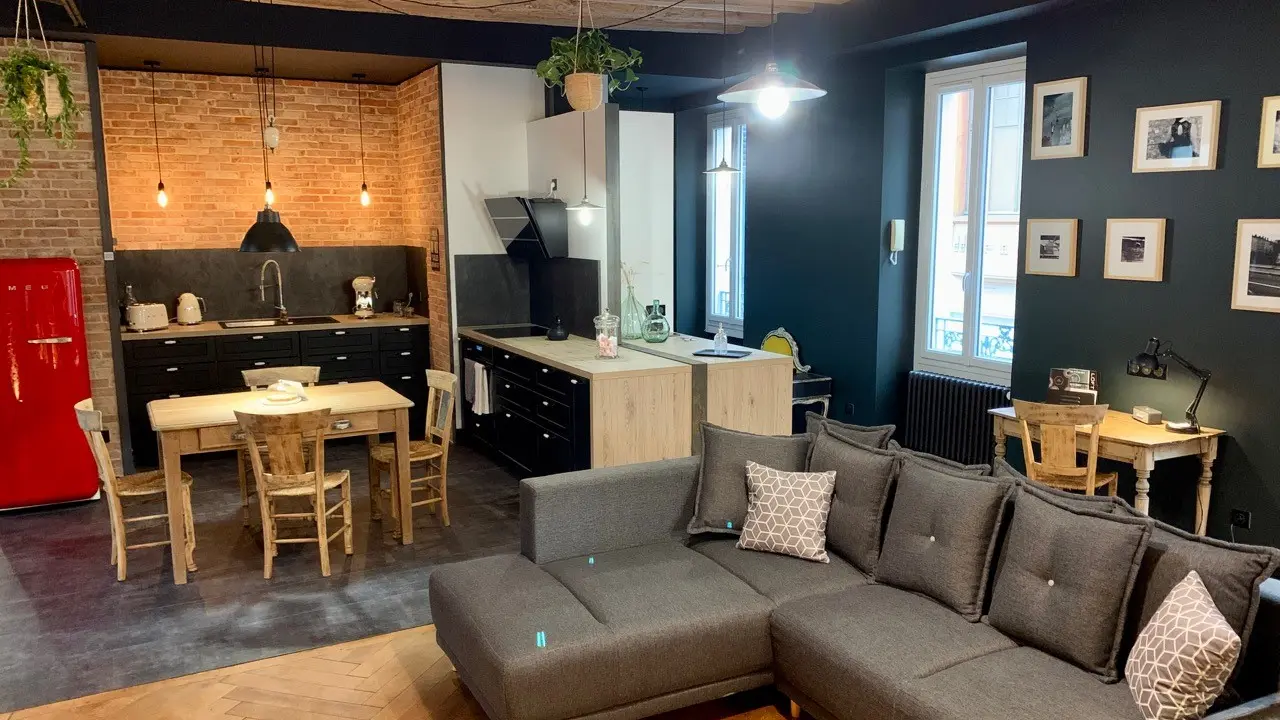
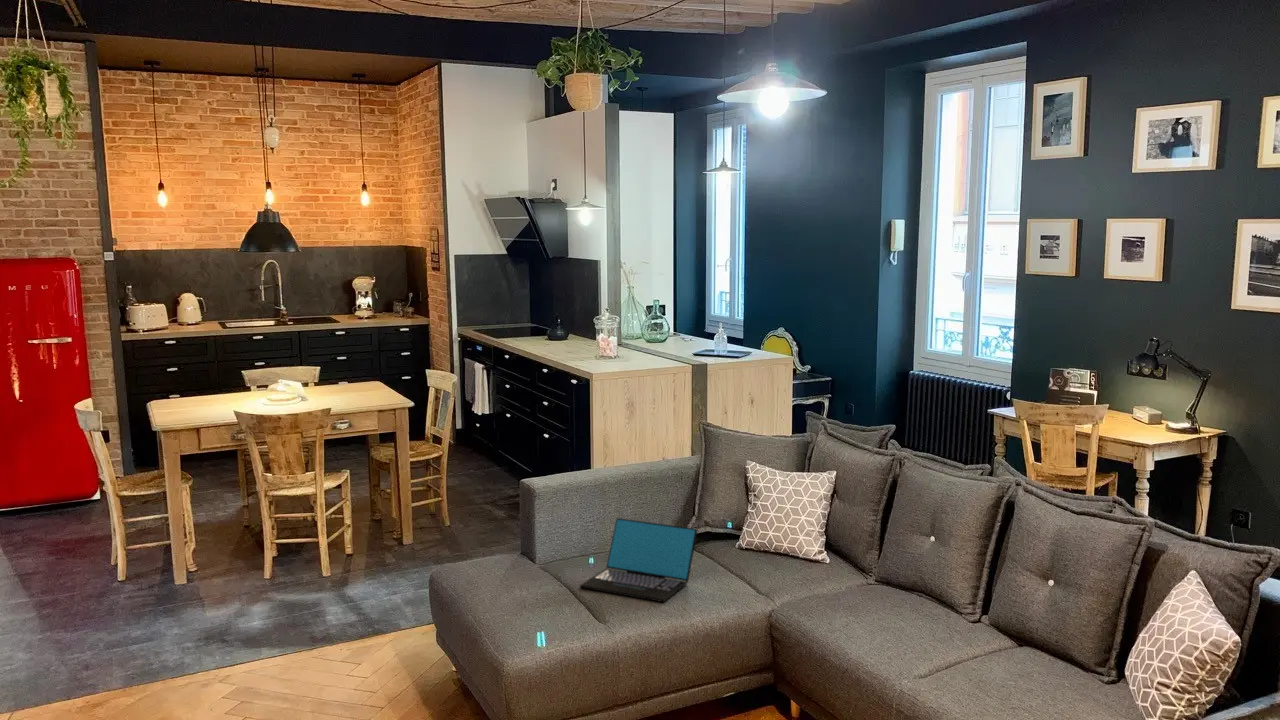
+ laptop [579,517,698,603]
